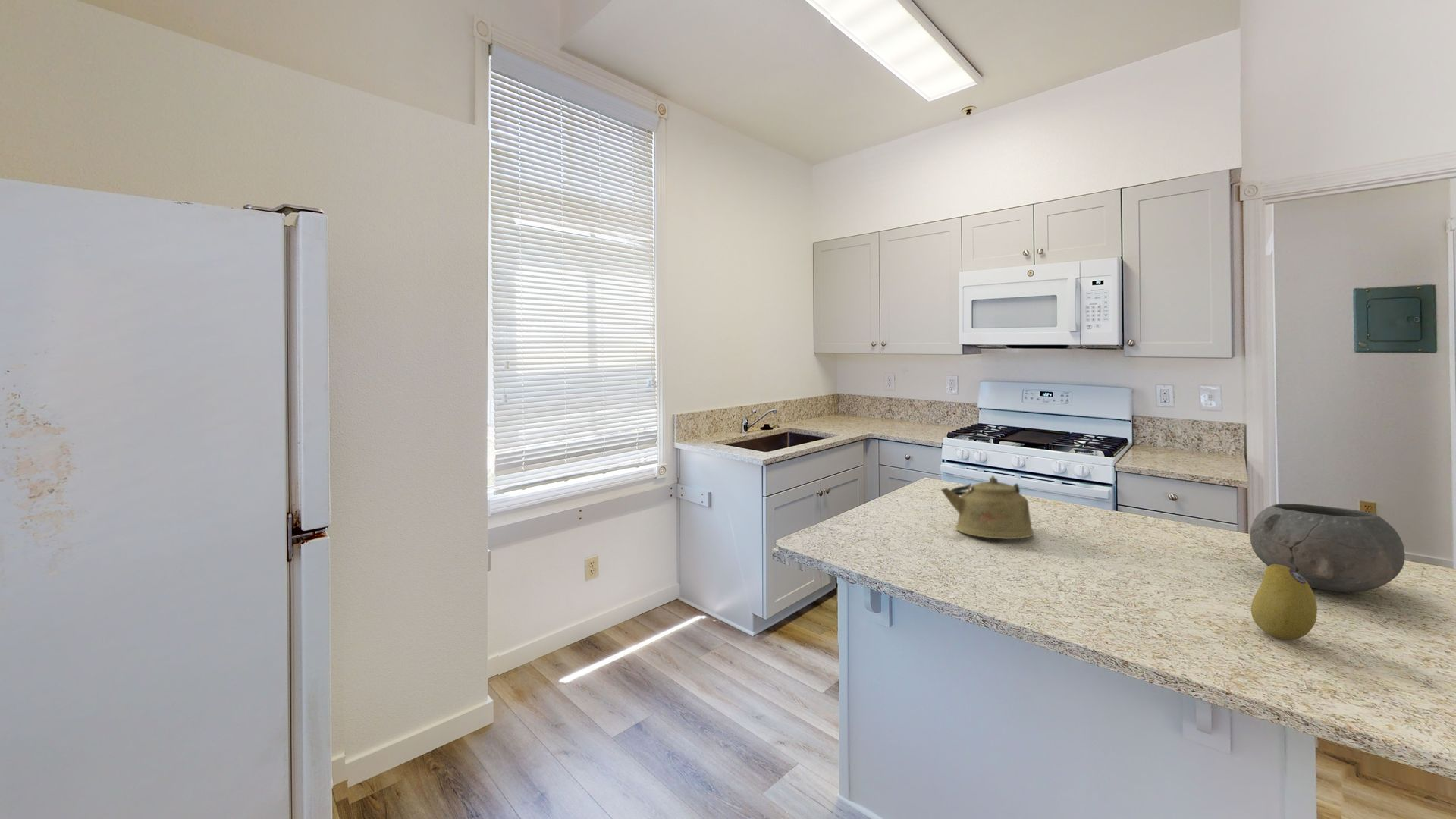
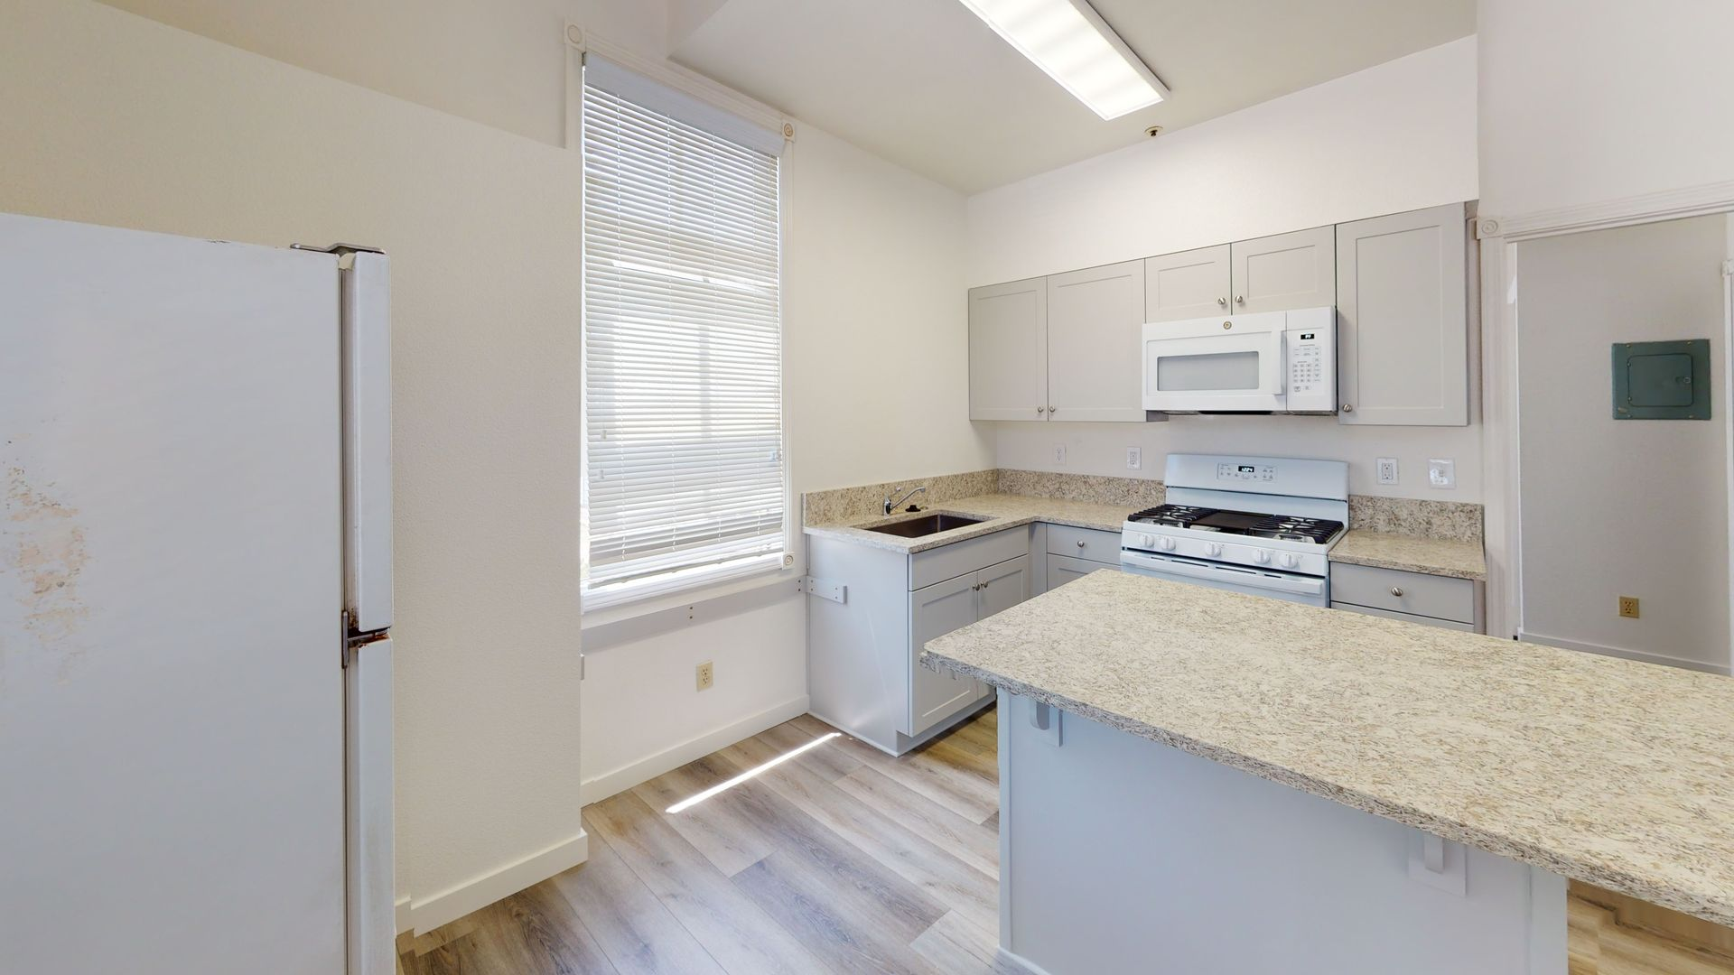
- bowl [1250,503,1406,593]
- fruit [1250,564,1318,641]
- kettle [940,475,1035,540]
